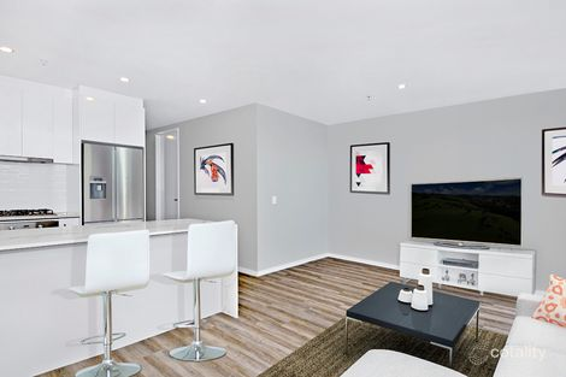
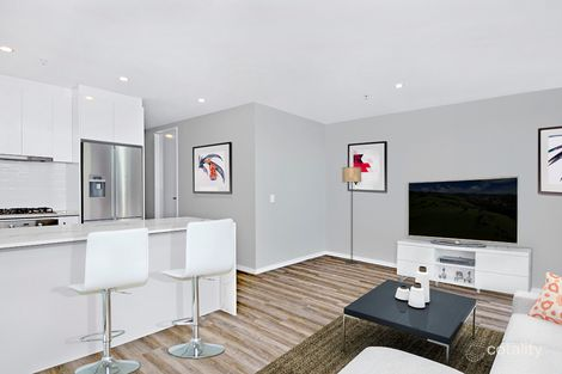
+ floor lamp [341,166,362,265]
